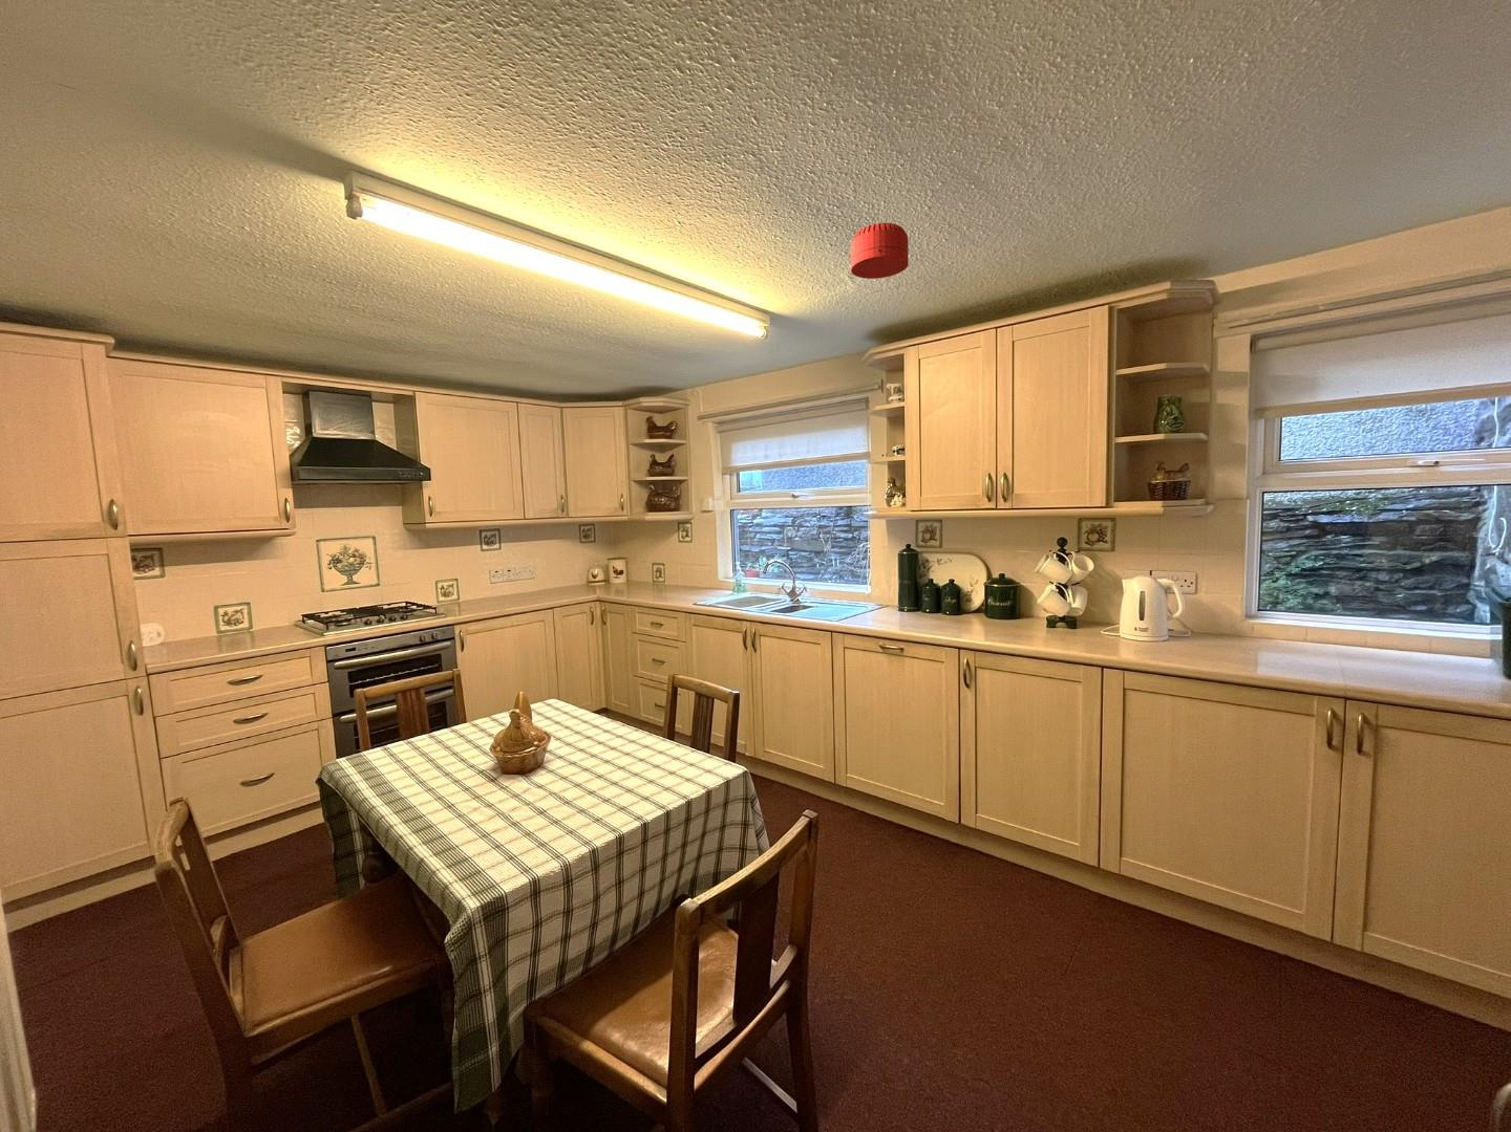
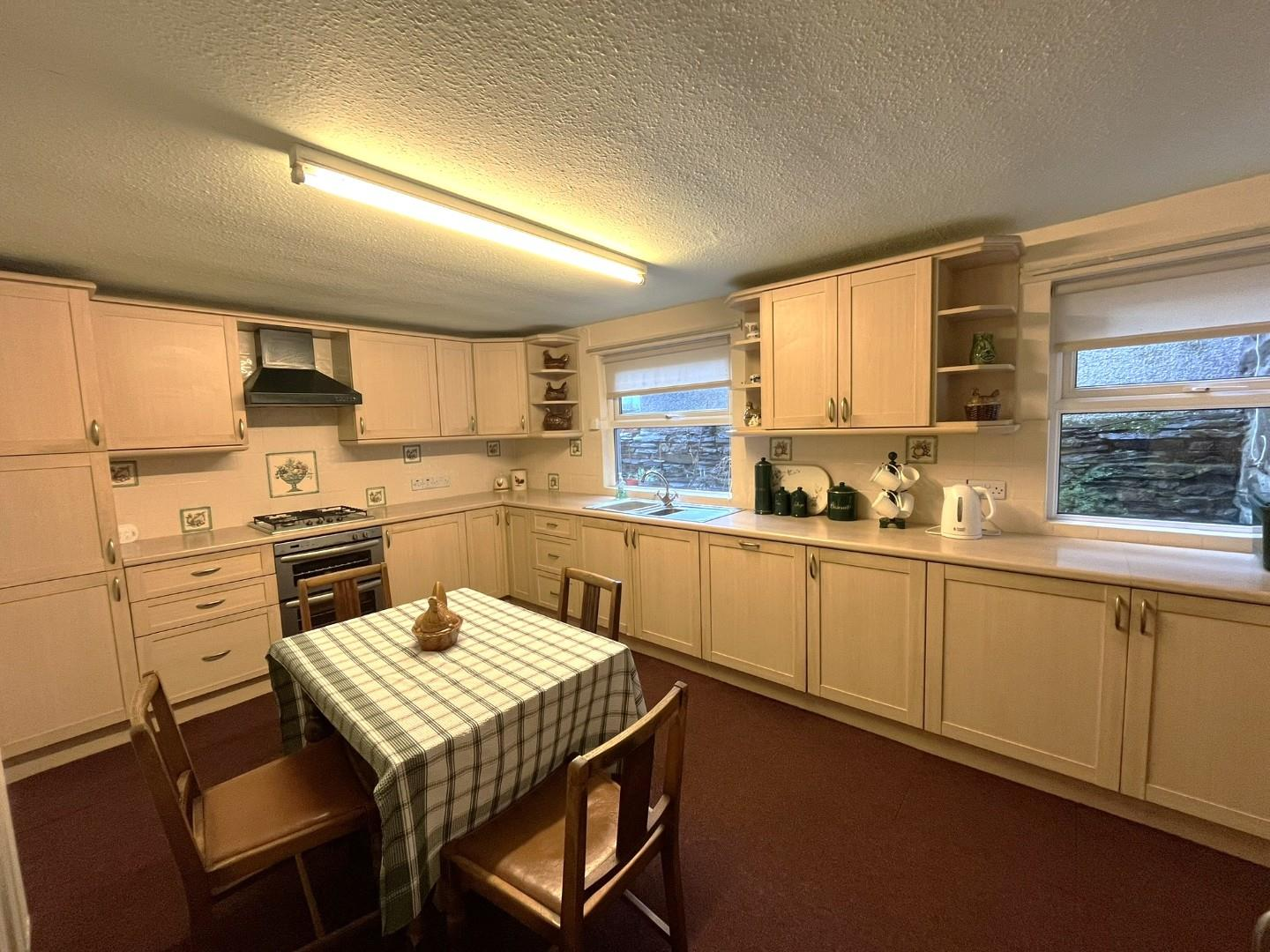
- smoke detector [849,222,910,279]
